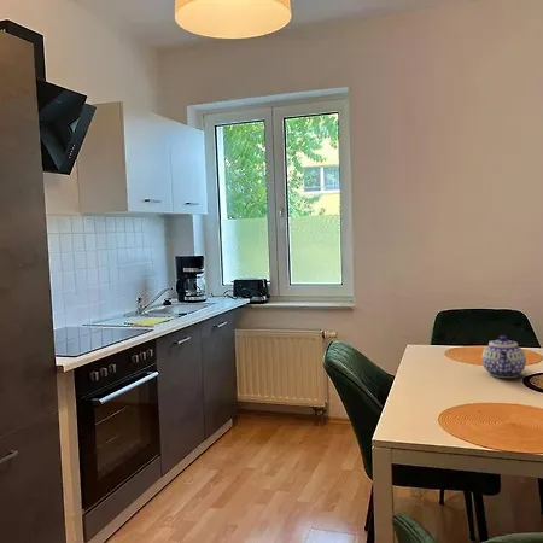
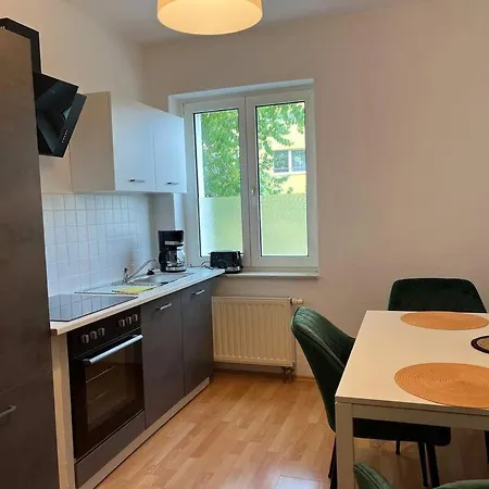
- teapot [481,334,527,379]
